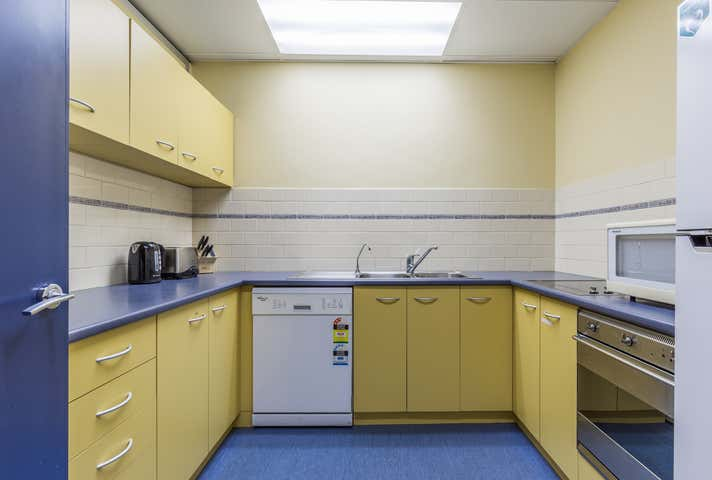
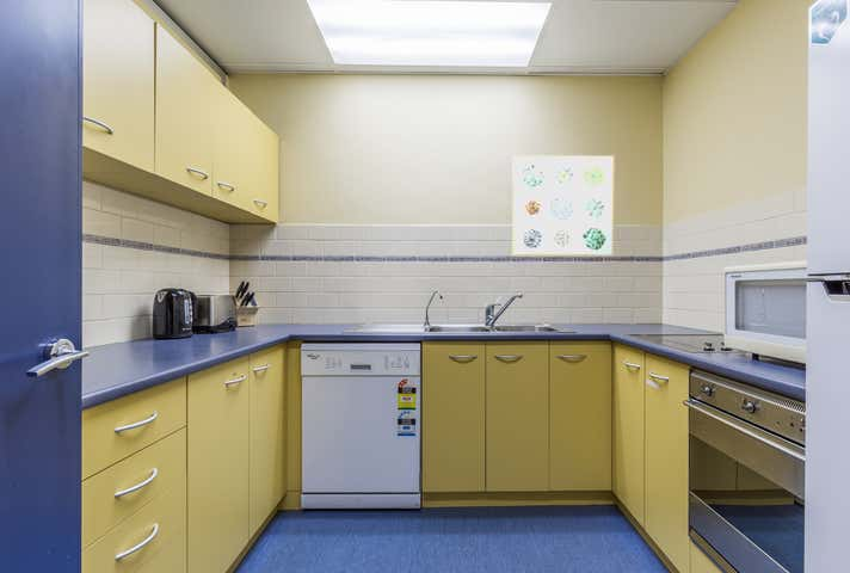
+ wall art [511,154,615,258]
